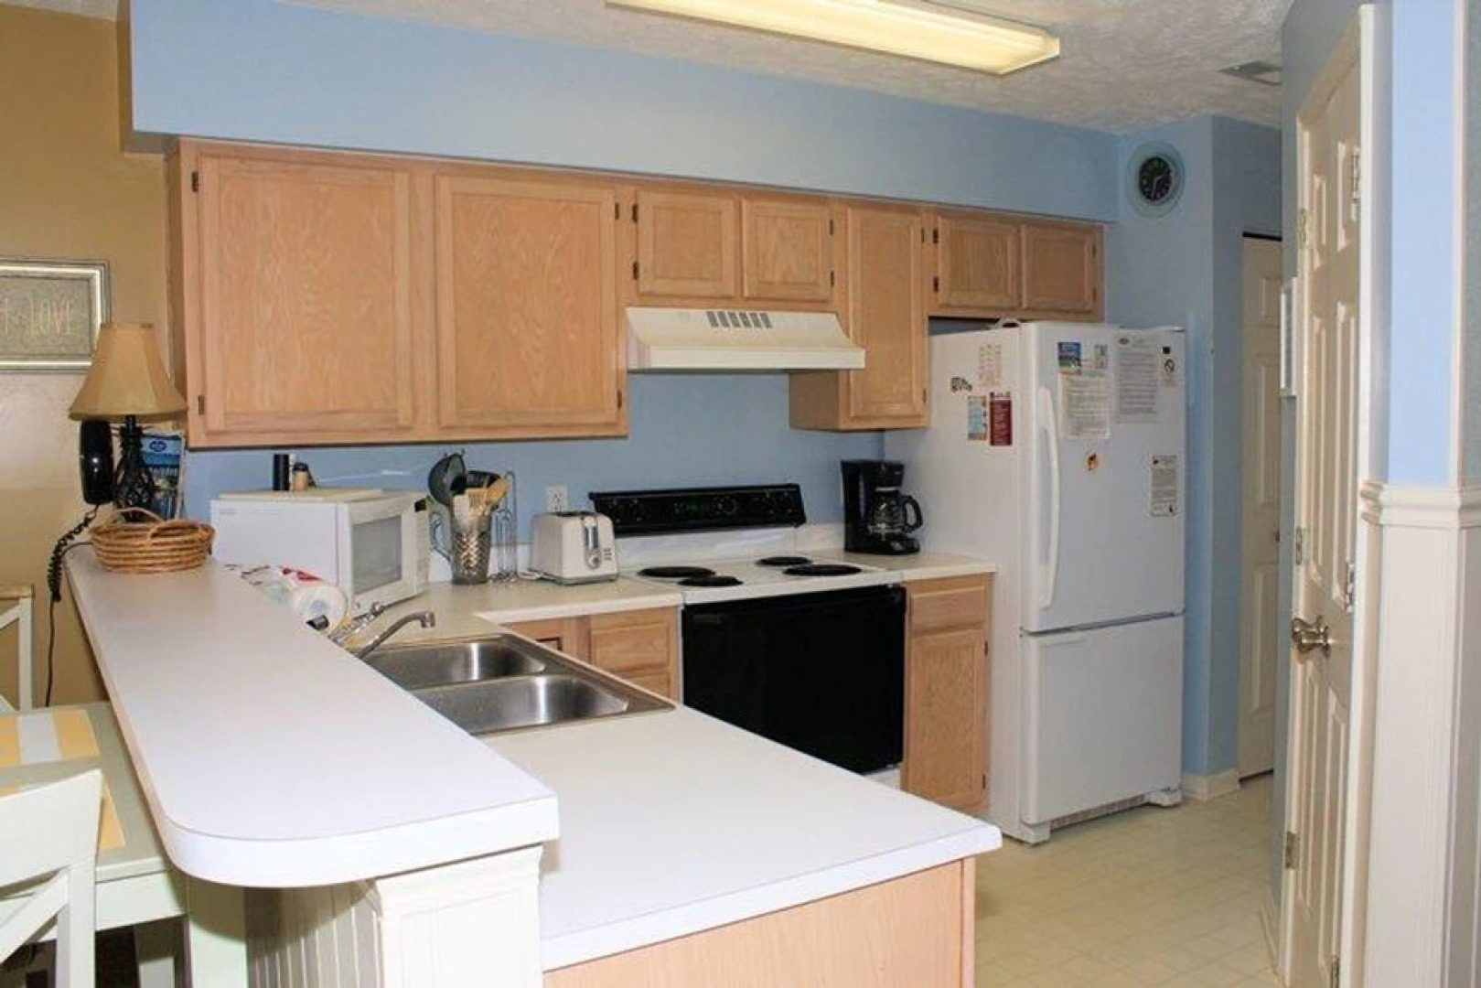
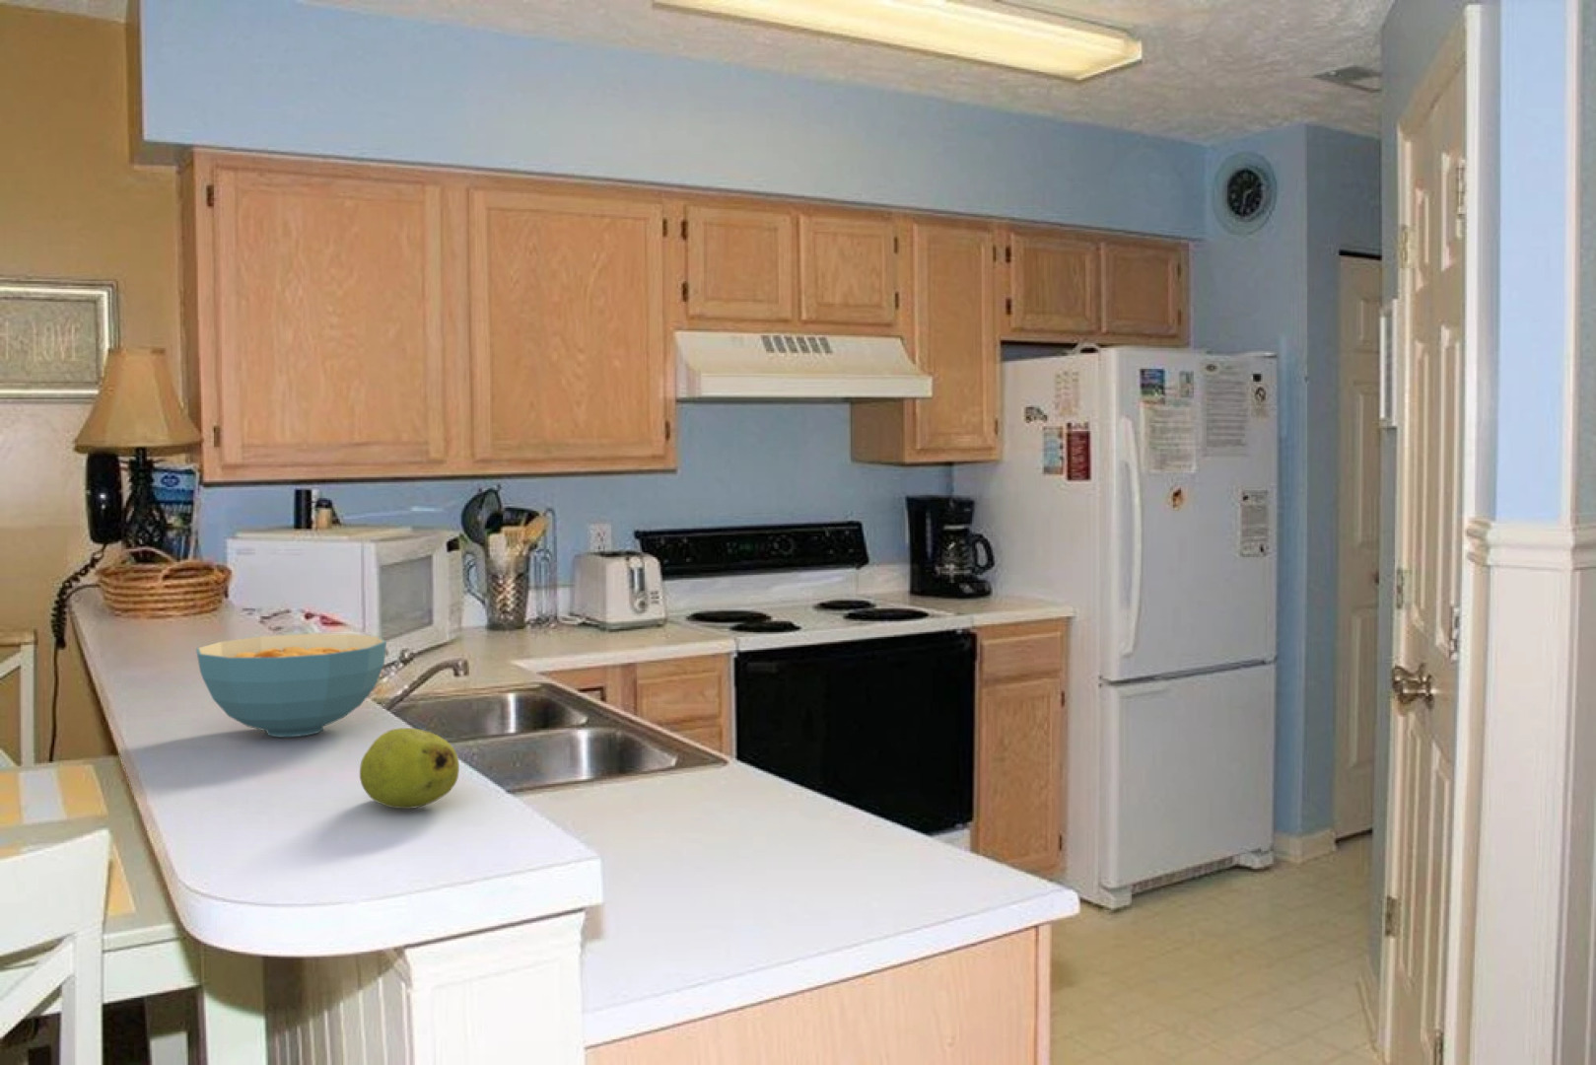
+ cereal bowl [195,634,387,738]
+ fruit [359,726,460,809]
